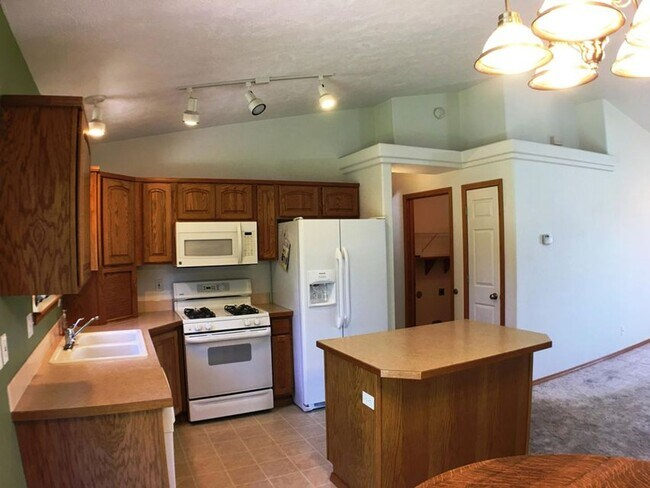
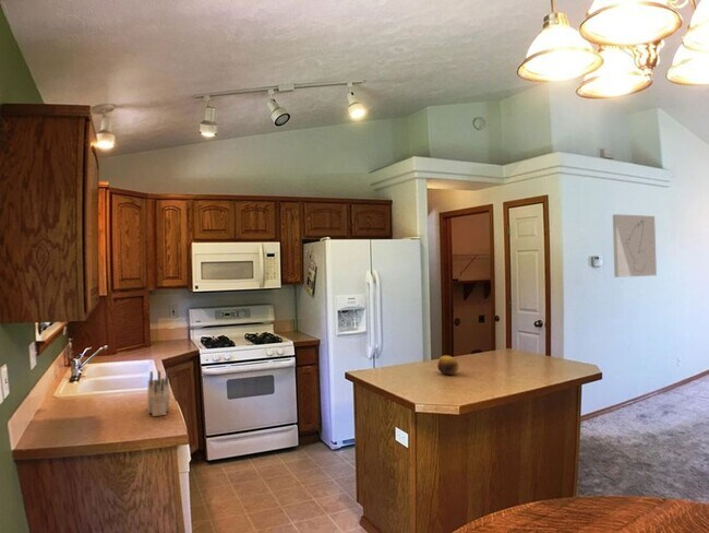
+ knife block [146,369,171,417]
+ fruit [436,355,460,376]
+ wall art [612,213,658,279]
